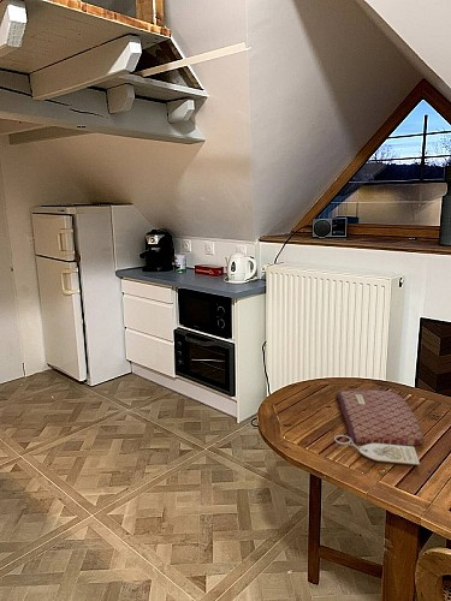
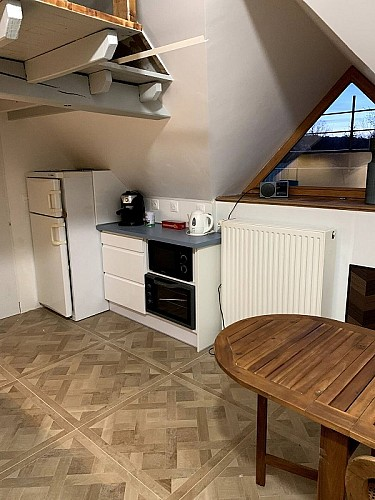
- placemat [333,388,425,466]
